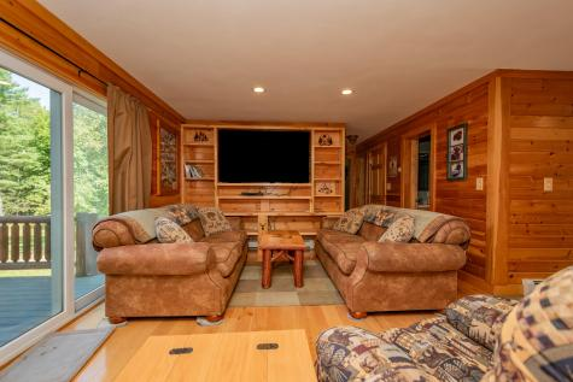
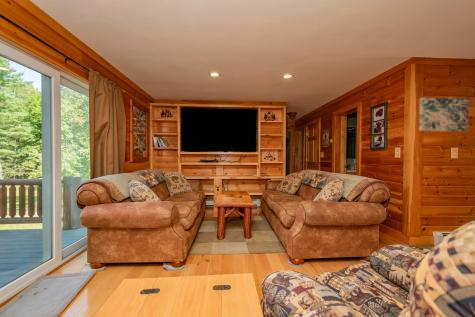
+ wall art [418,97,470,132]
